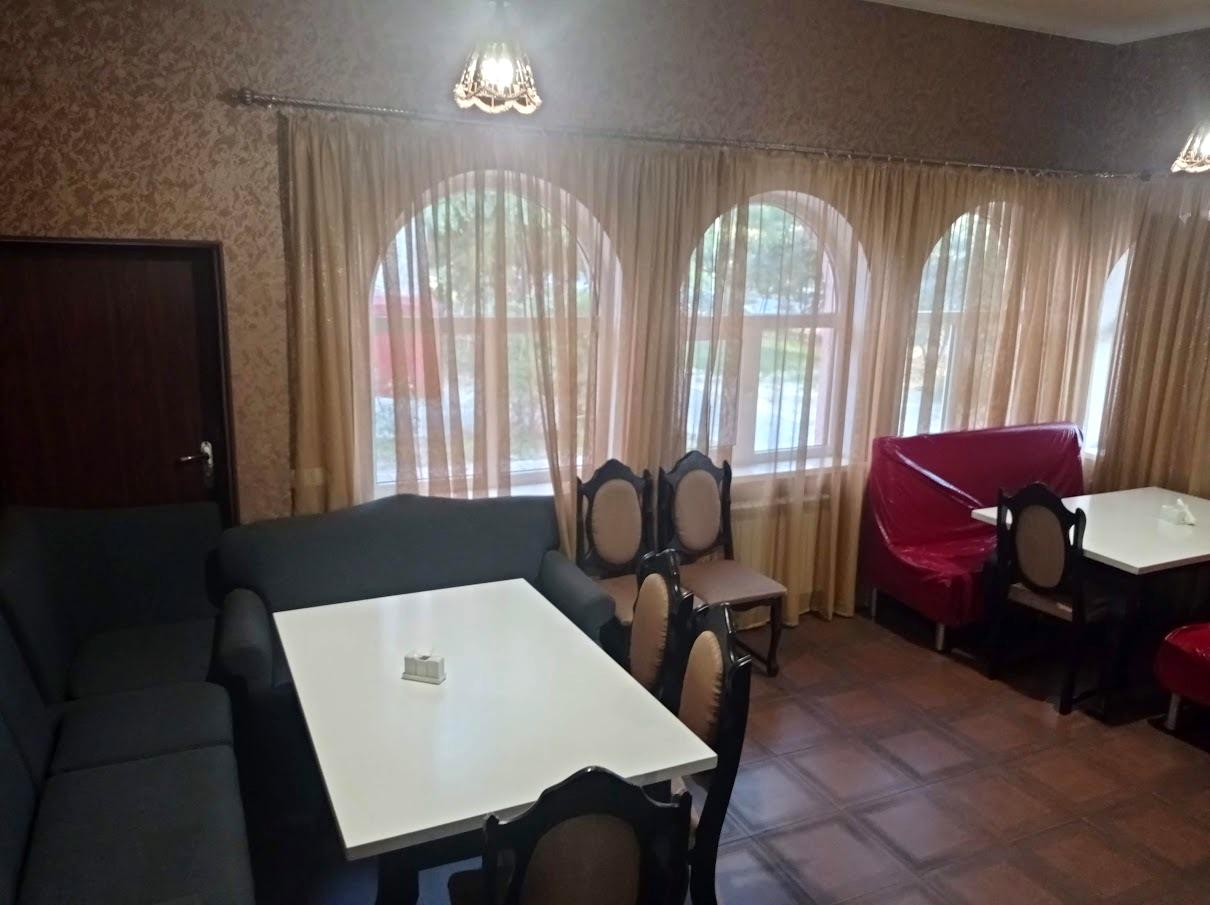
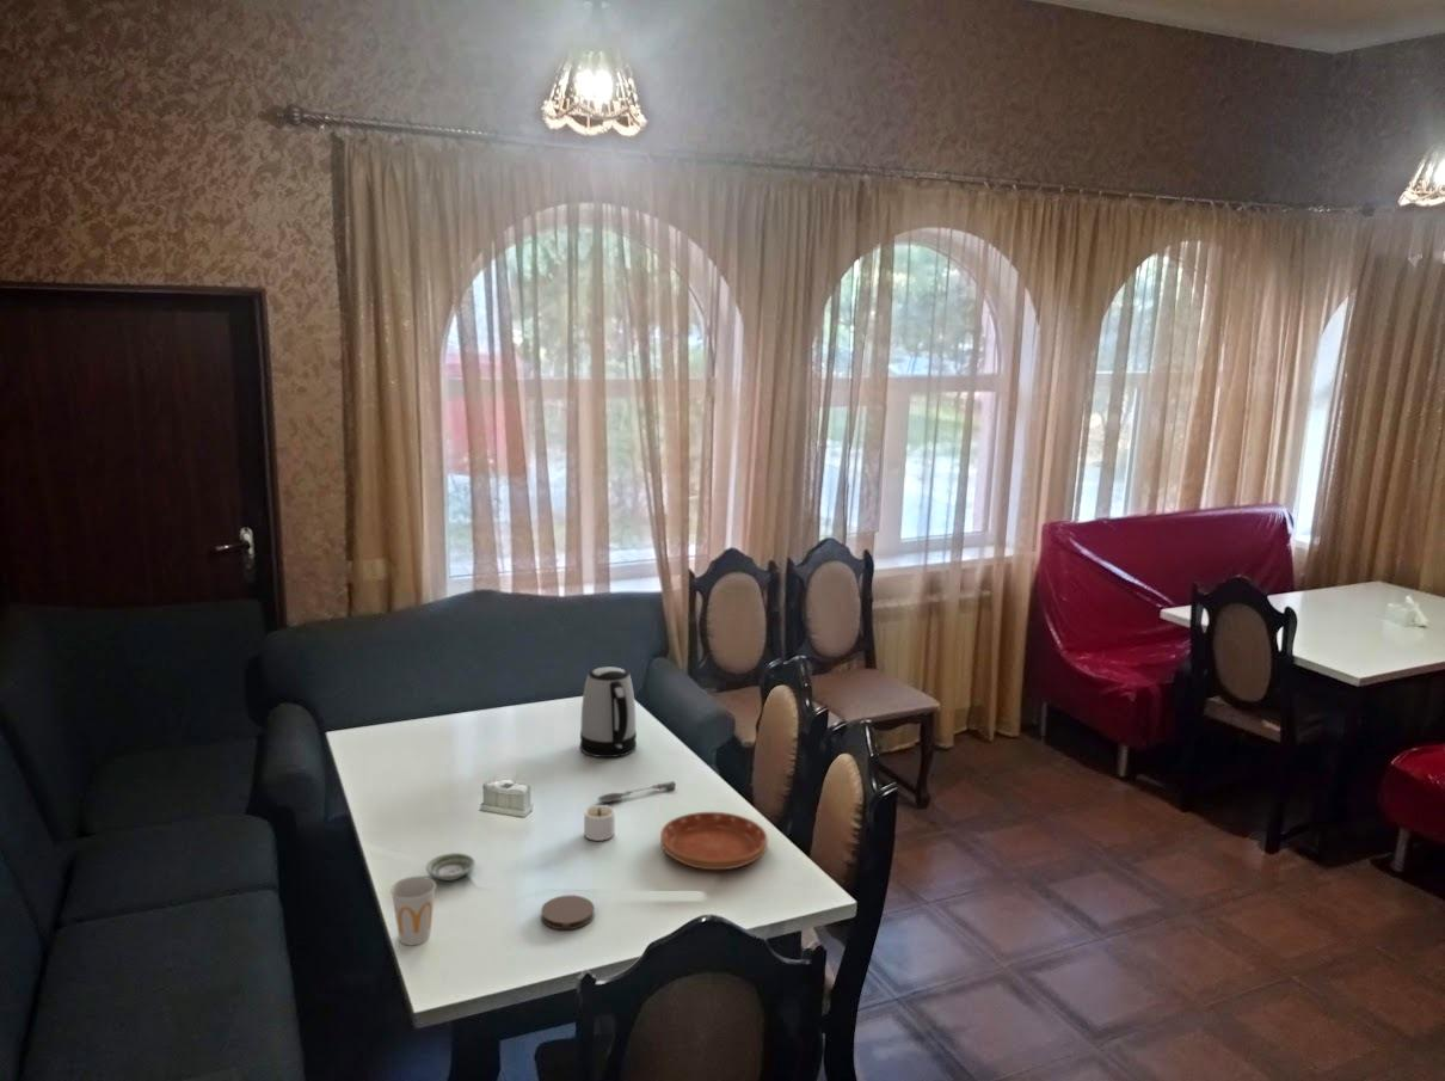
+ saucer [425,852,476,882]
+ soupspoon [597,780,677,804]
+ cup [389,876,437,946]
+ kettle [579,665,638,758]
+ candle [583,804,616,842]
+ saucer [659,811,768,871]
+ coaster [540,895,596,930]
